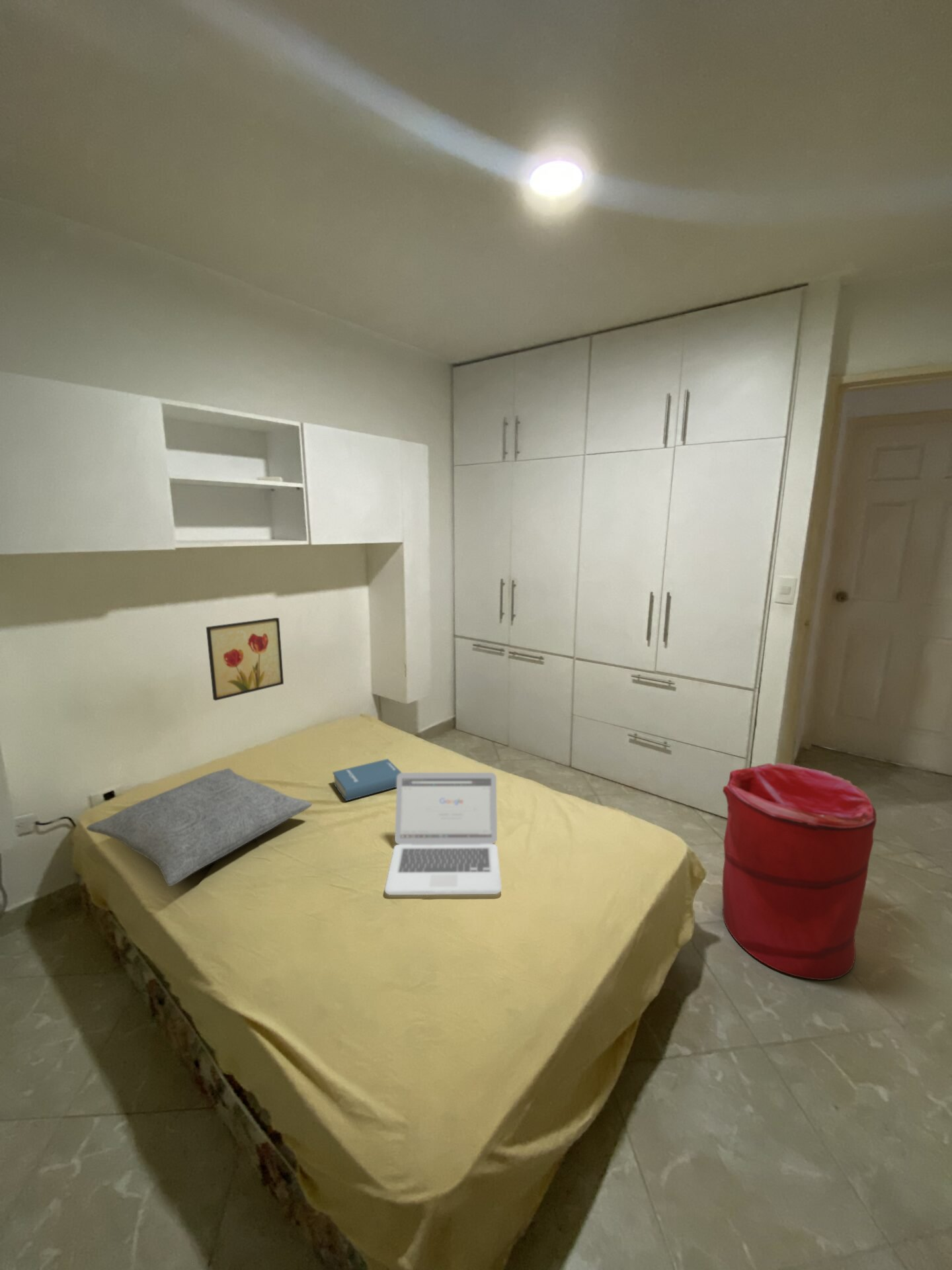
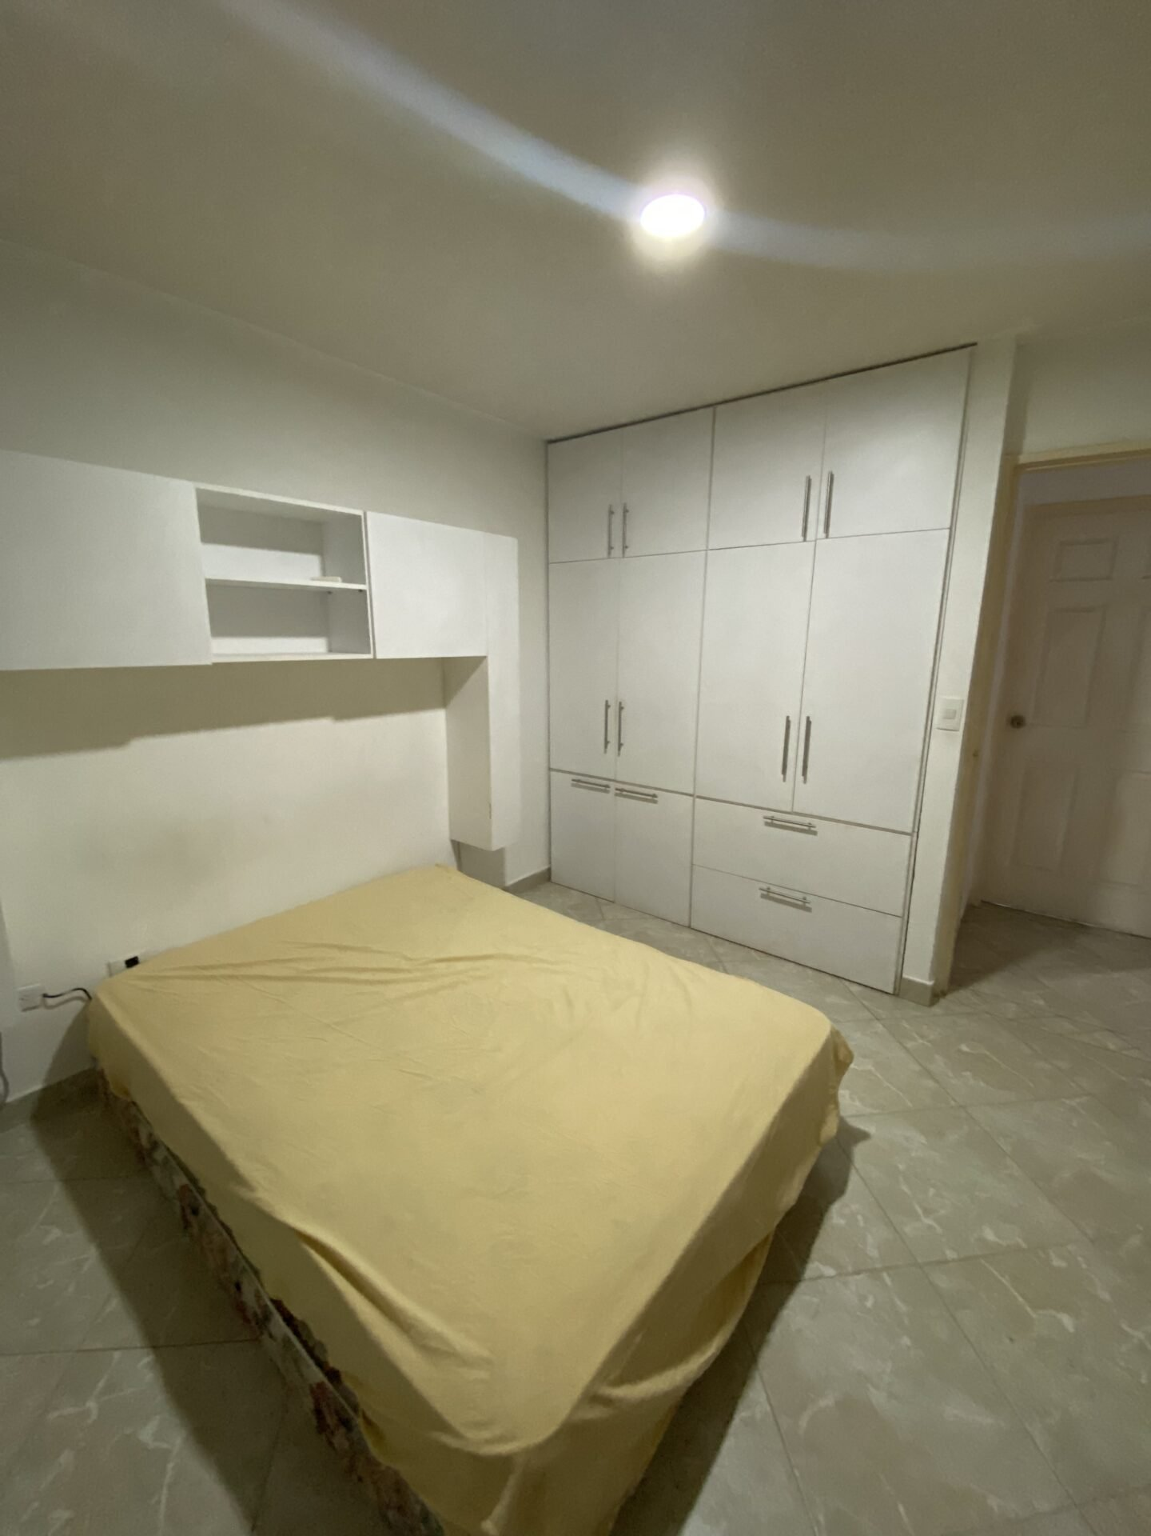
- hardback book [332,758,402,802]
- pillow [85,768,313,887]
- laundry hamper [721,762,877,981]
- wall art [206,617,284,701]
- laptop [384,772,502,896]
